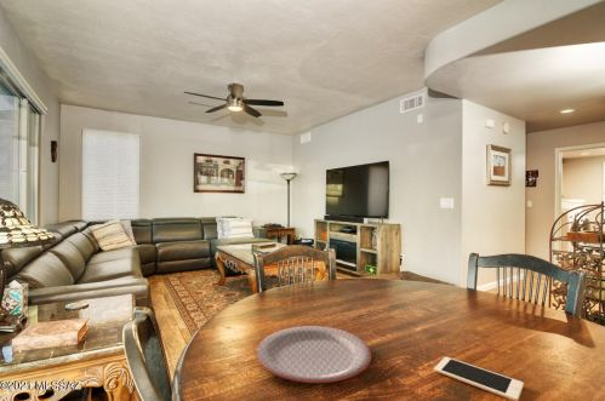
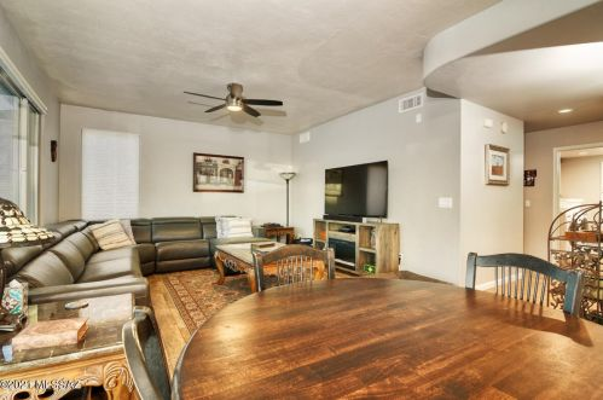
- cell phone [433,356,525,401]
- plate [256,325,372,384]
